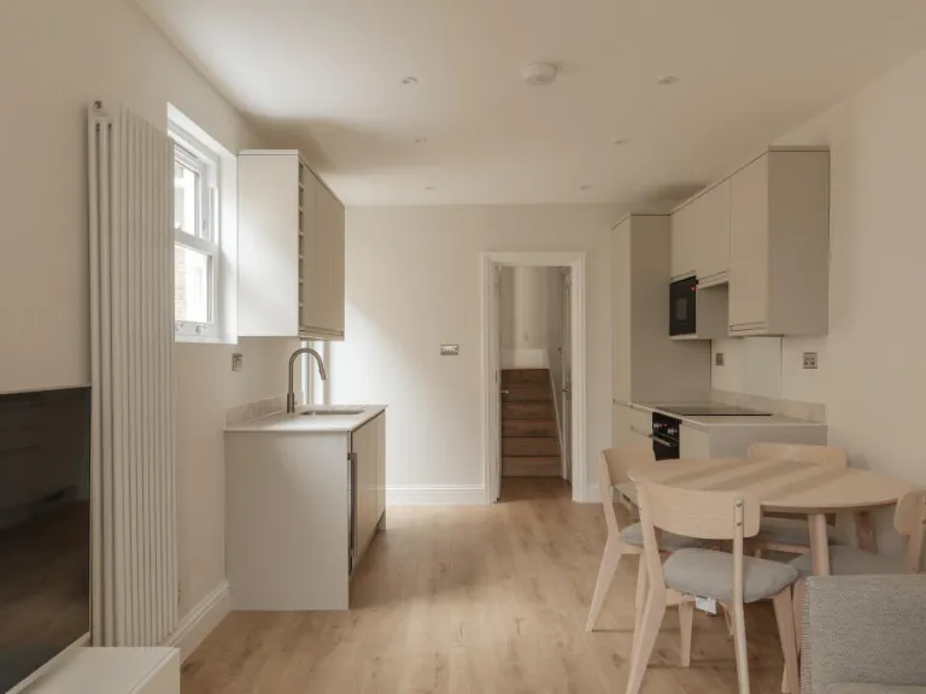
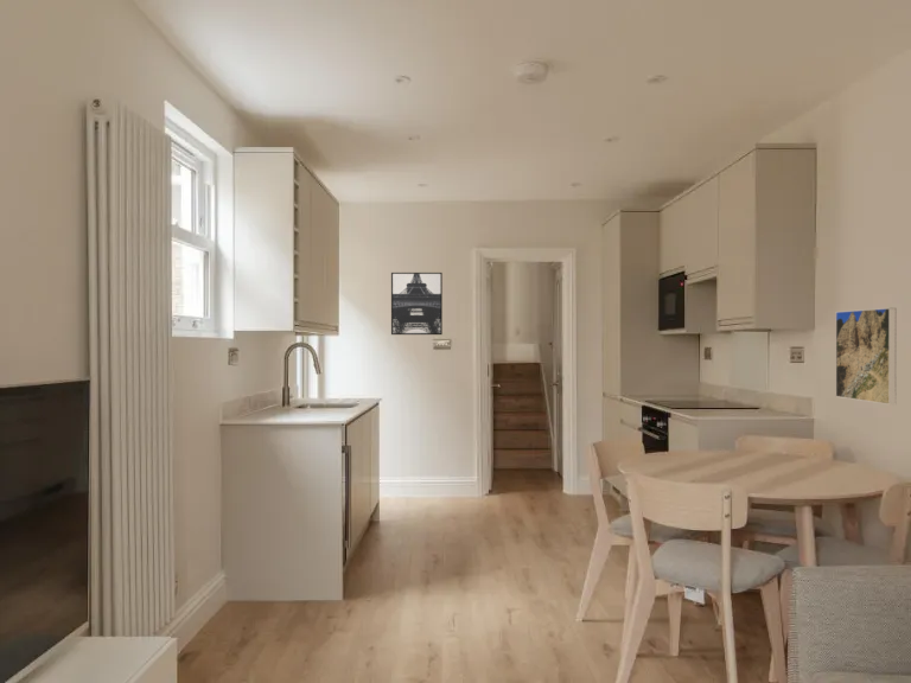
+ wall art [390,272,444,336]
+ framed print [835,307,897,406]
